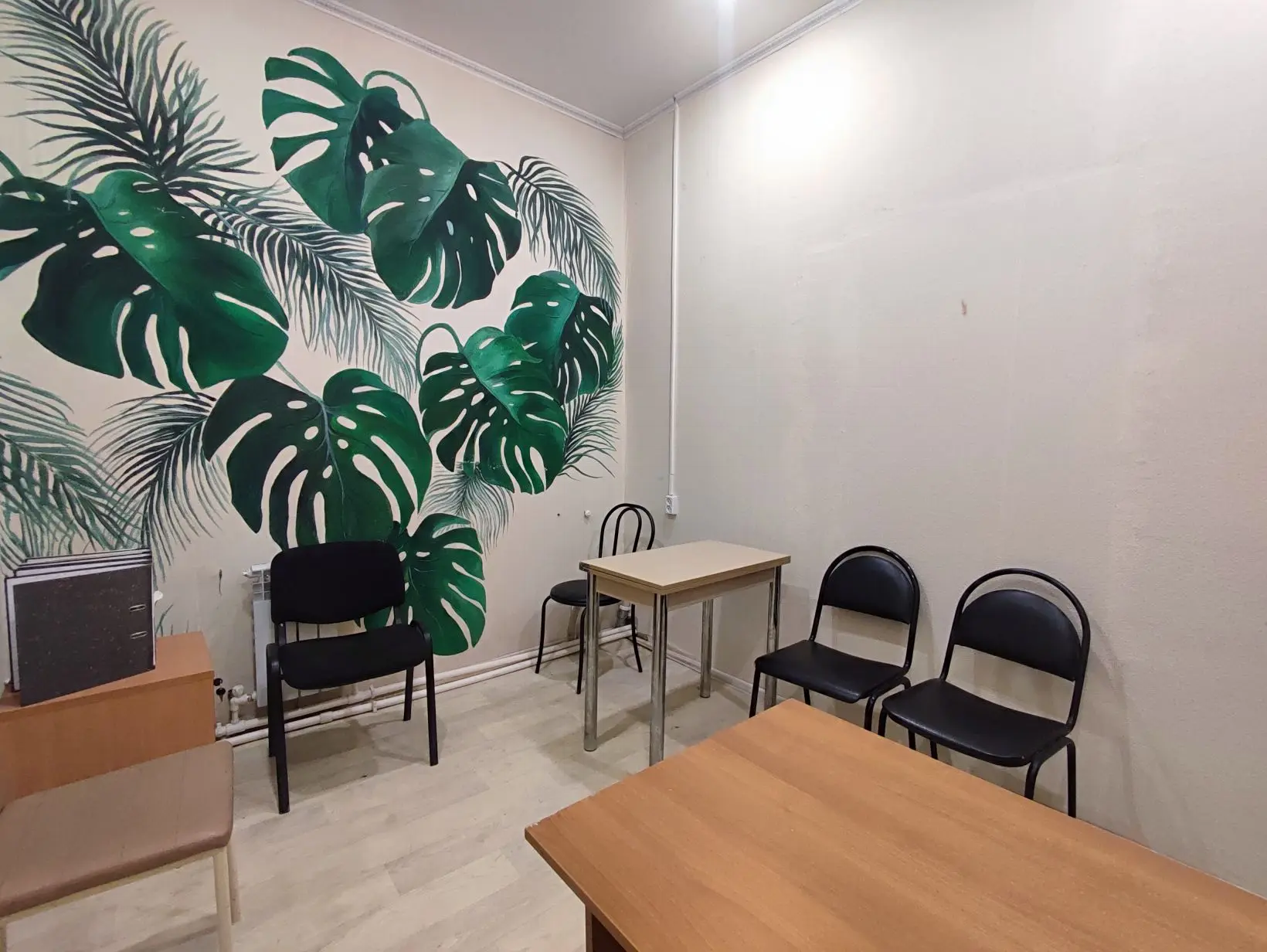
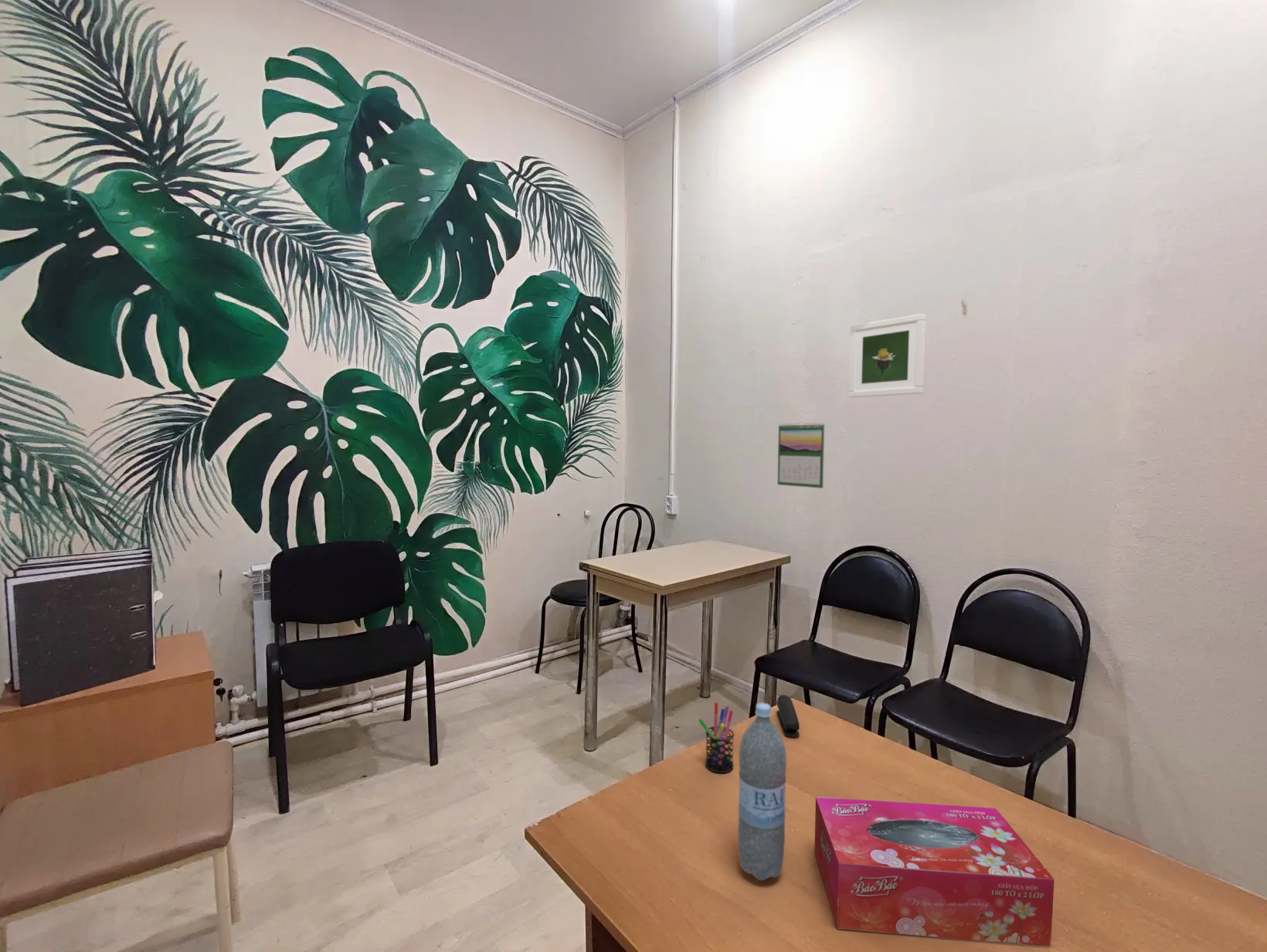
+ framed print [848,313,926,399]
+ stapler [776,694,800,737]
+ calendar [777,421,826,489]
+ water bottle [737,702,787,882]
+ tissue box [814,796,1055,947]
+ pen holder [698,702,735,774]
